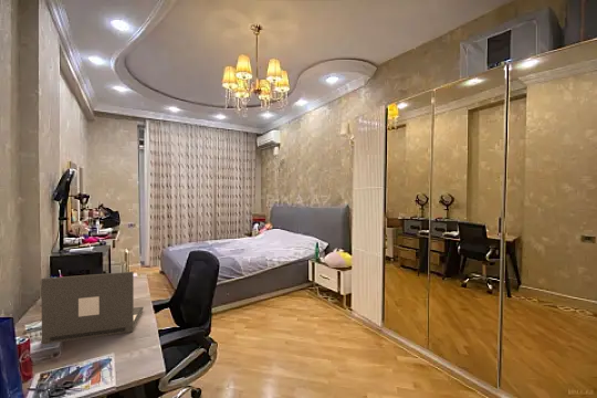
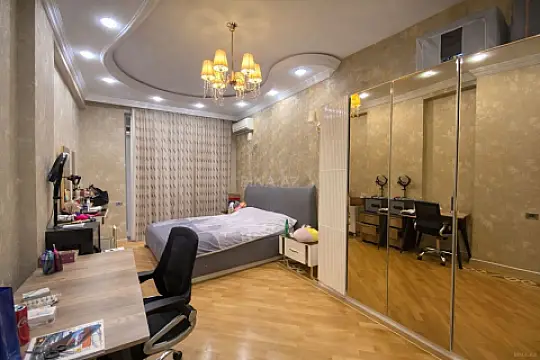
- laptop [40,271,145,345]
